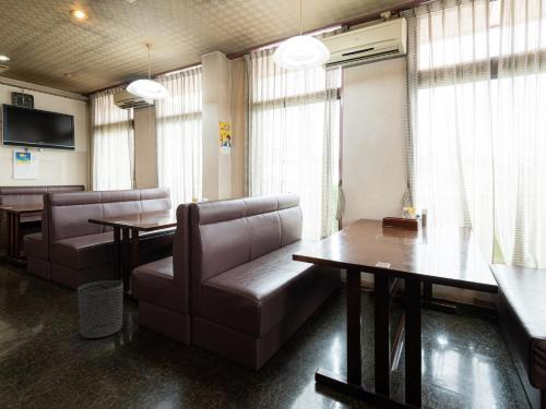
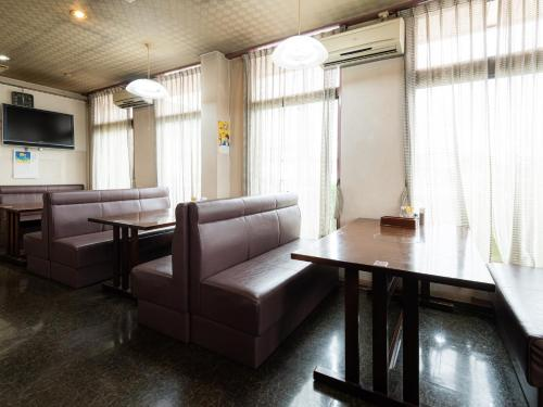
- waste bin [76,279,124,339]
